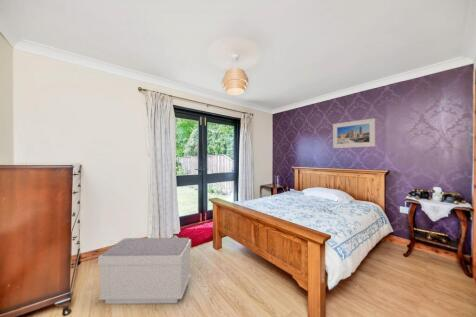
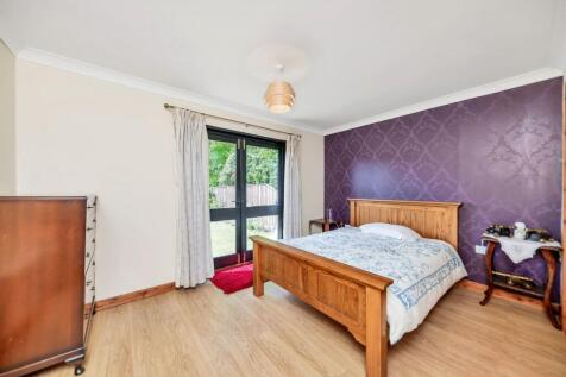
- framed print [332,117,376,149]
- bench [97,237,192,305]
